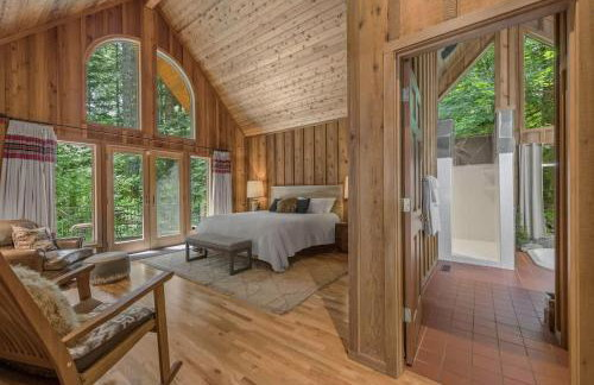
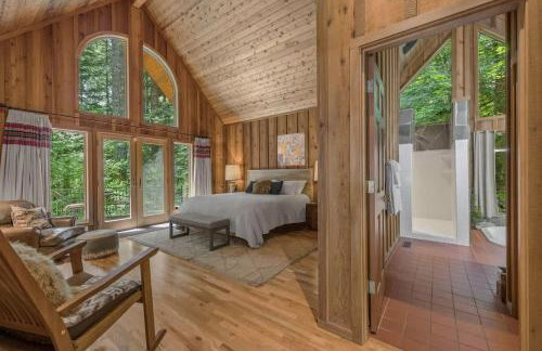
+ wall art [276,131,306,167]
